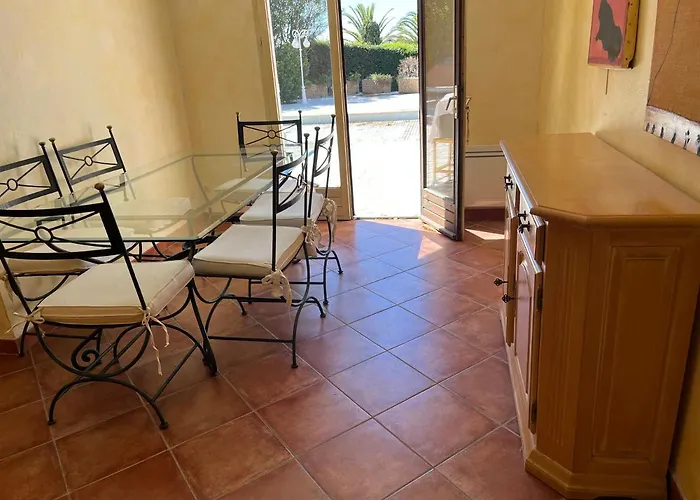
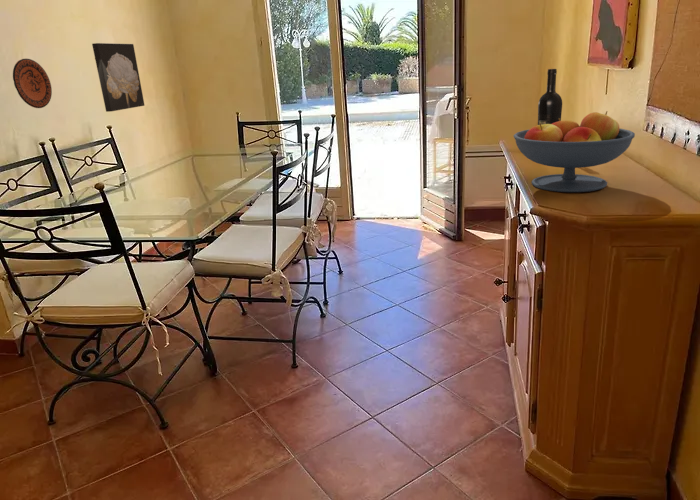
+ wine bottle [537,68,563,125]
+ fruit bowl [513,110,636,193]
+ wall art [91,42,145,113]
+ decorative plate [12,58,53,109]
